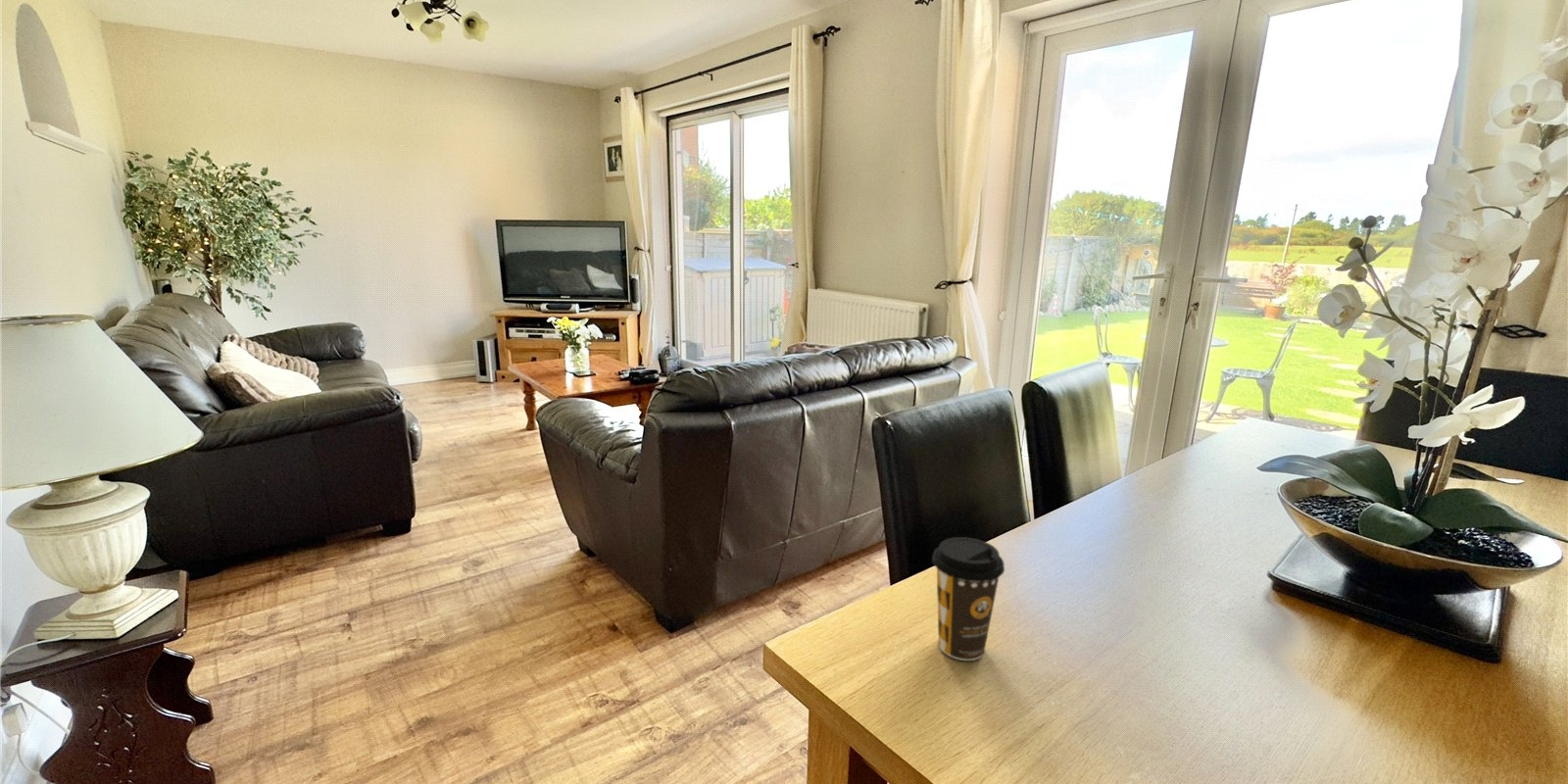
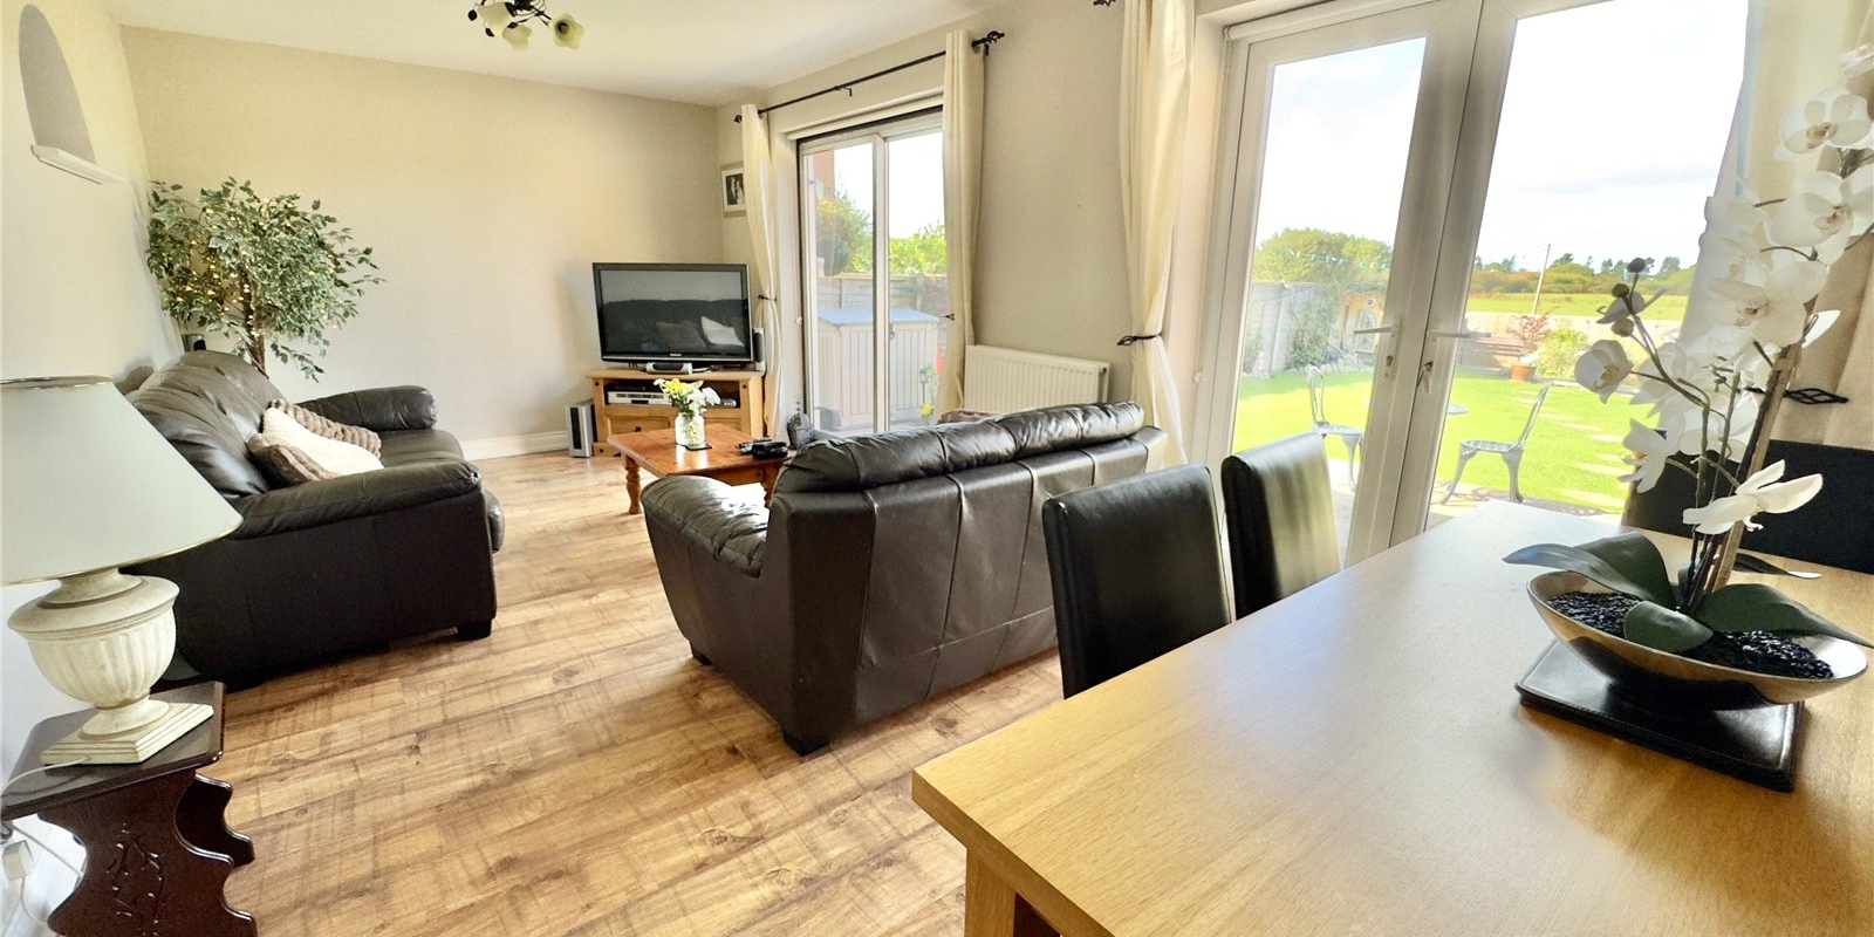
- coffee cup [931,536,1005,662]
